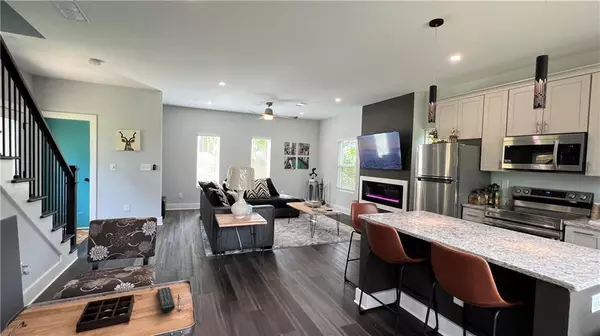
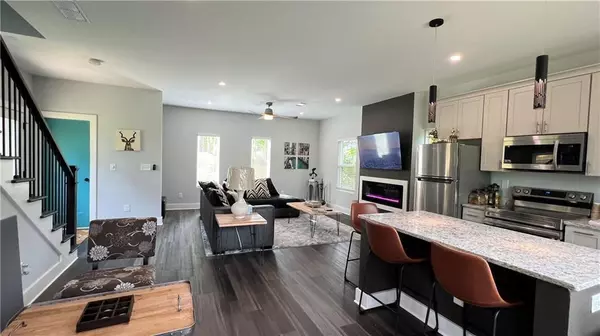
- remote control [156,286,176,313]
